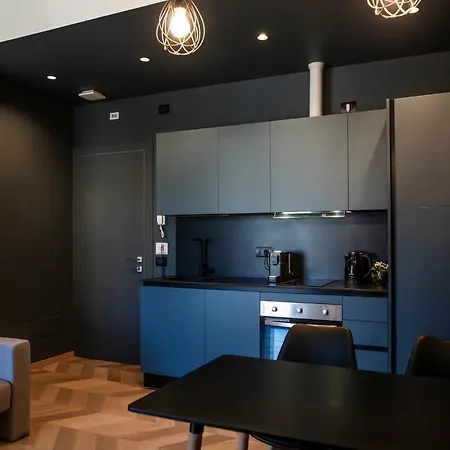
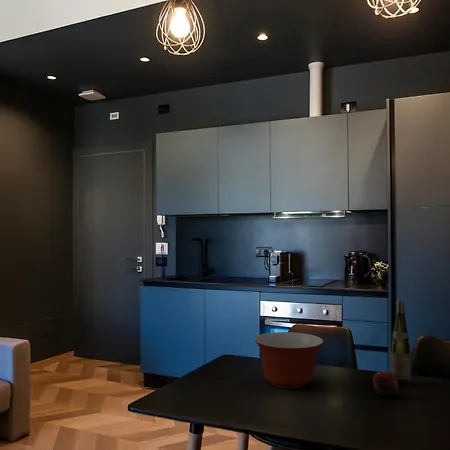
+ fruit [372,370,399,397]
+ mixing bowl [253,331,324,390]
+ wine bottle [390,300,411,388]
